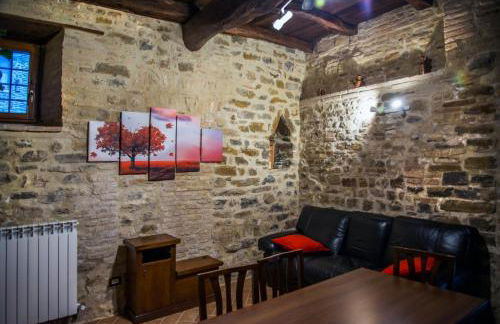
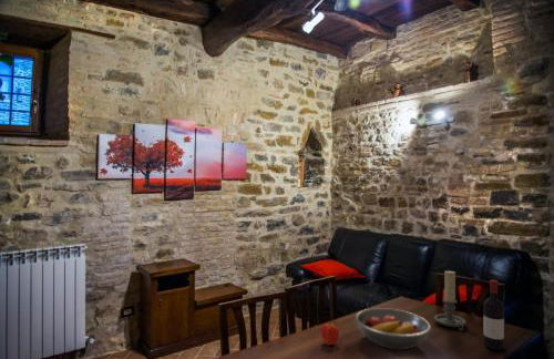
+ wine bottle [482,279,505,351]
+ candle holder [433,269,466,331]
+ fruit bowl [353,307,433,350]
+ apple [320,321,340,347]
